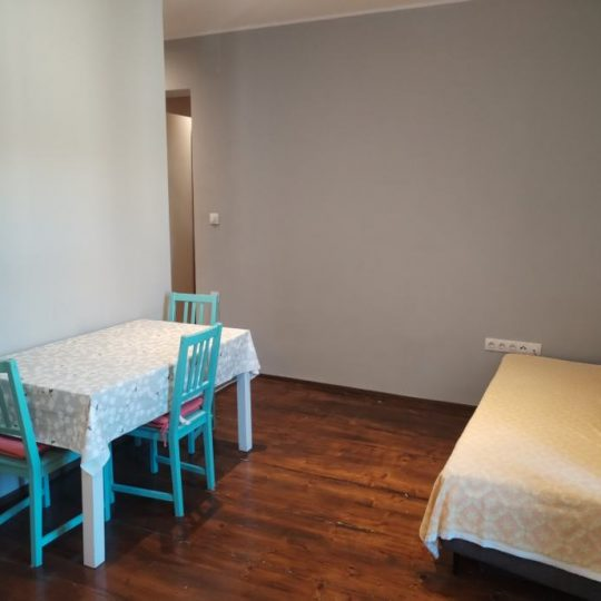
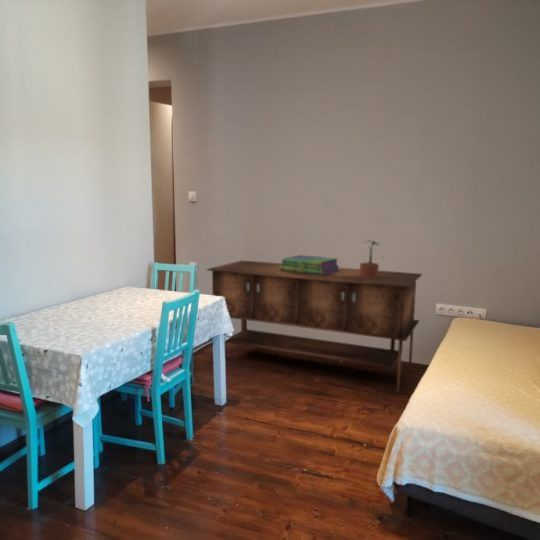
+ sideboard [206,259,423,393]
+ potted plant [359,240,381,278]
+ stack of books [280,254,340,276]
